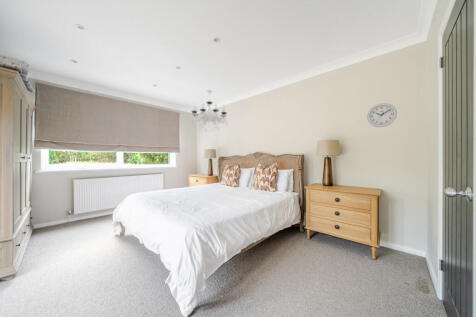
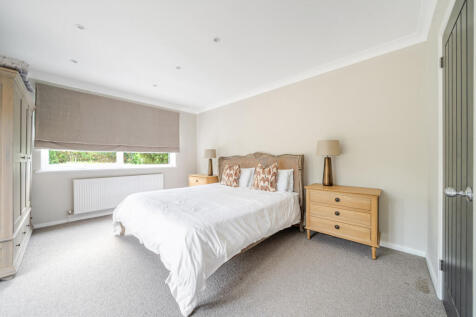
- wall clock [366,102,398,128]
- chandelier [190,89,228,132]
